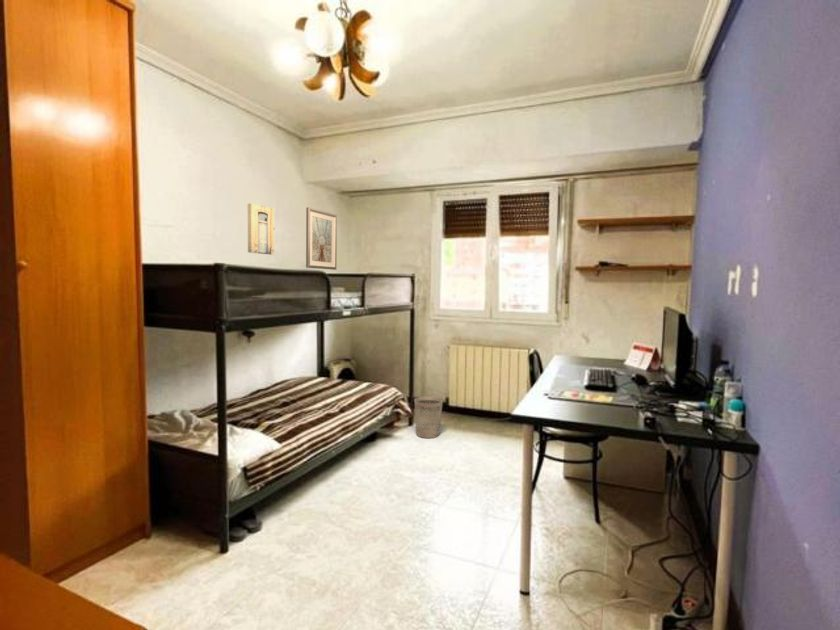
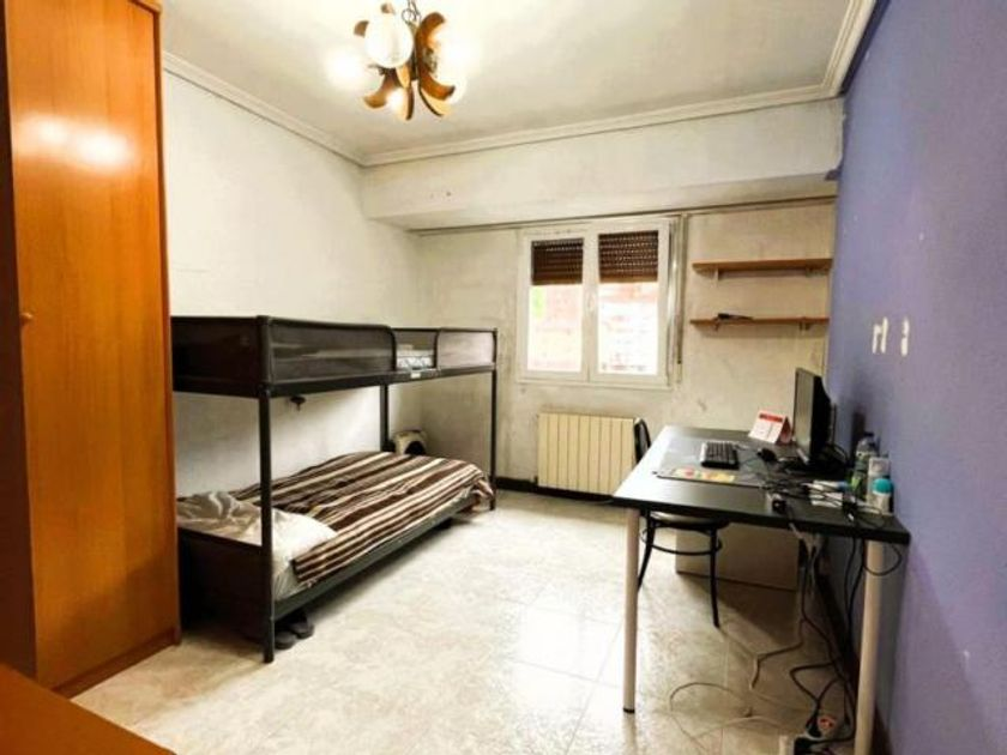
- wall art [247,203,275,256]
- wastebasket [413,395,444,439]
- picture frame [305,206,338,271]
